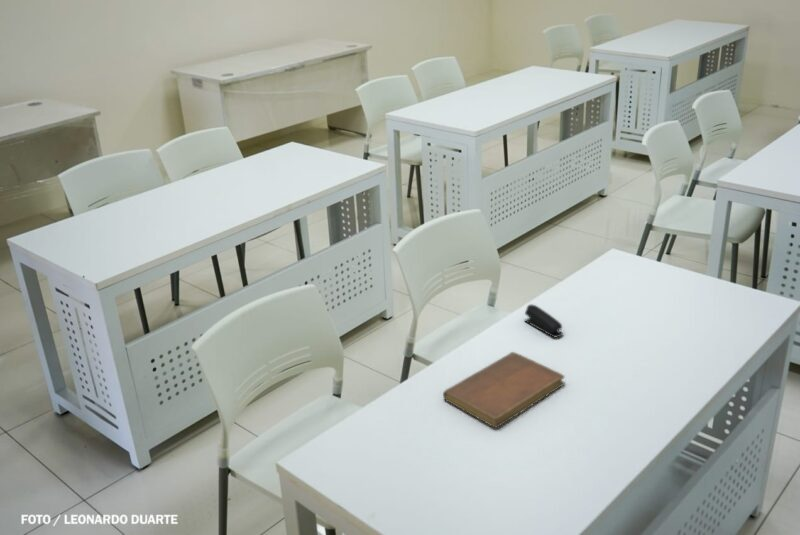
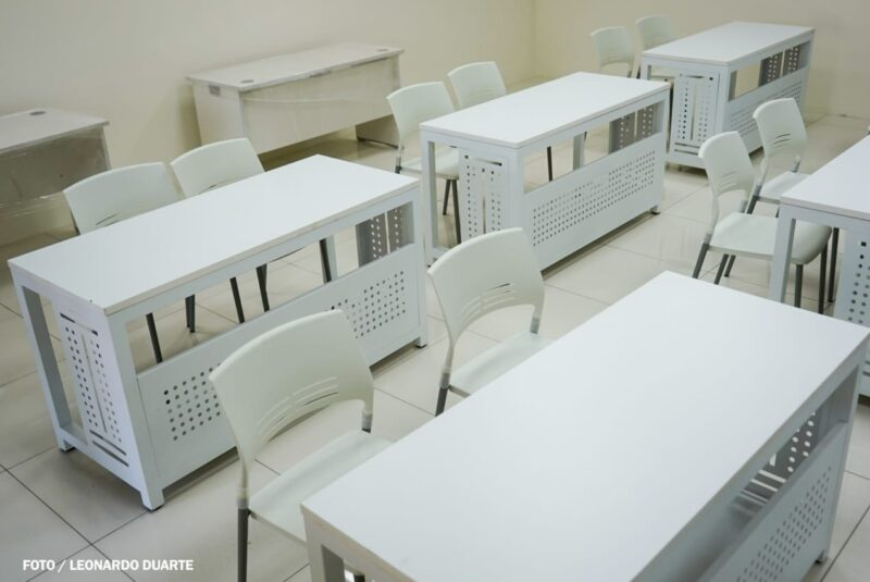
- notebook [442,351,566,429]
- stapler [523,303,564,338]
